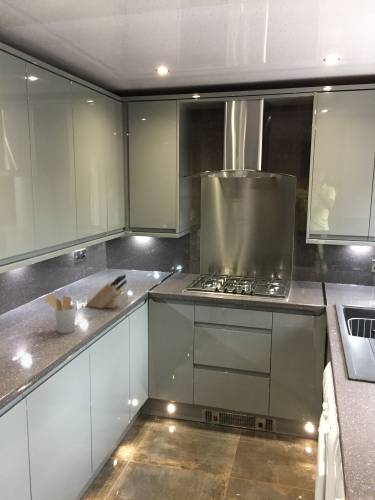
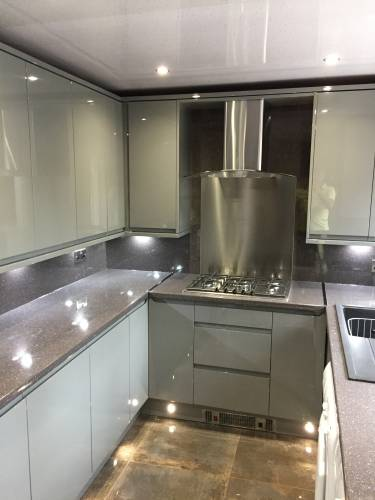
- knife block [85,273,128,309]
- utensil holder [43,294,76,334]
